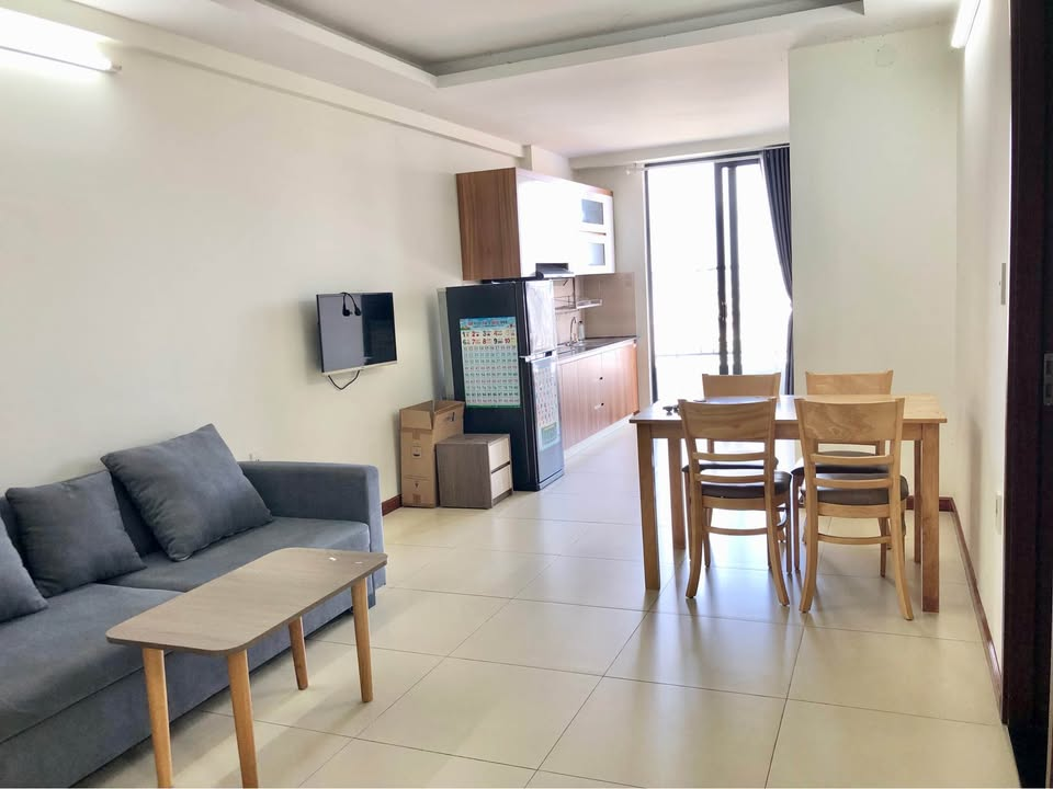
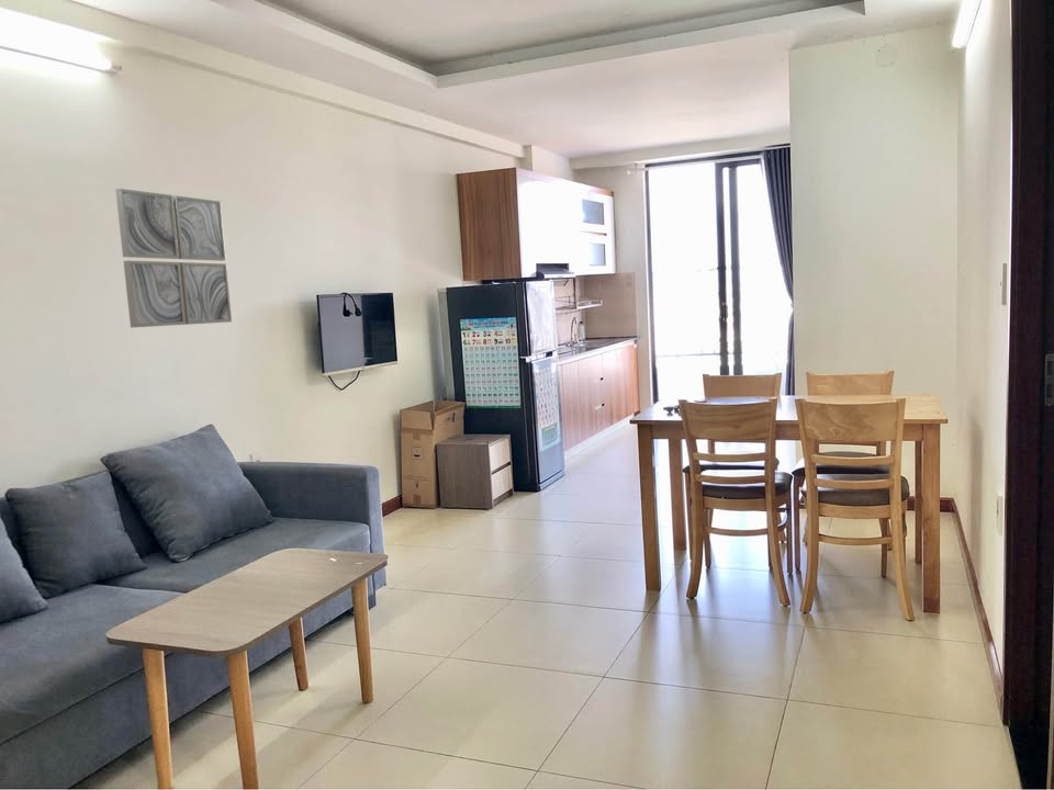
+ wall art [114,188,233,329]
